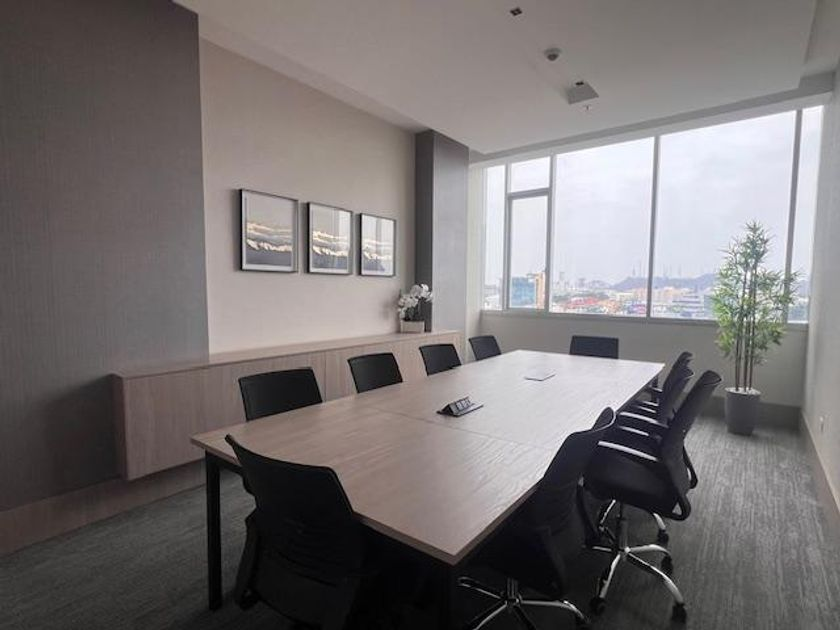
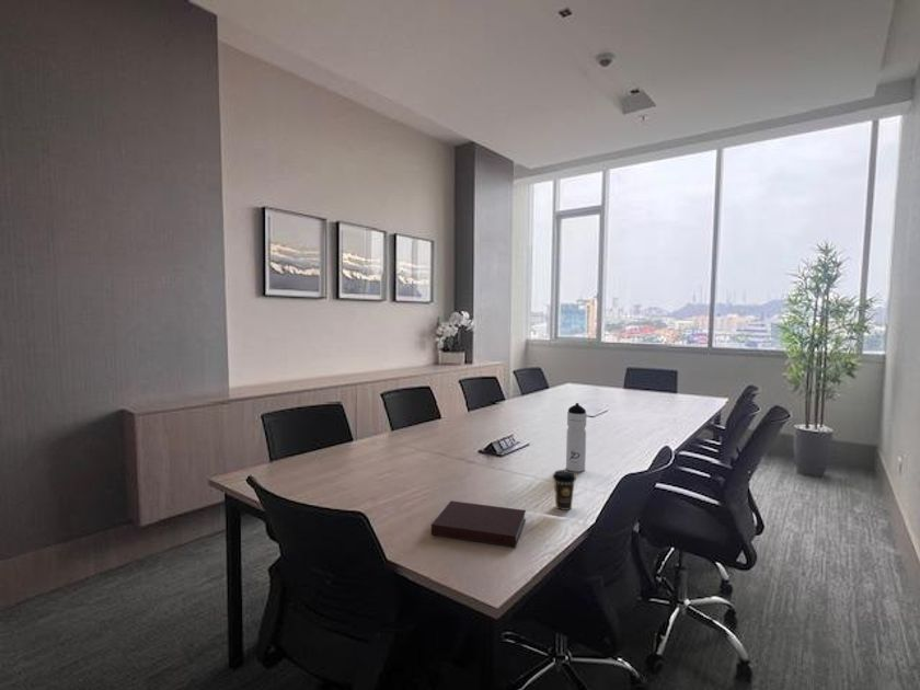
+ coffee cup [551,469,577,511]
+ water bottle [565,402,588,473]
+ notebook [430,499,527,549]
